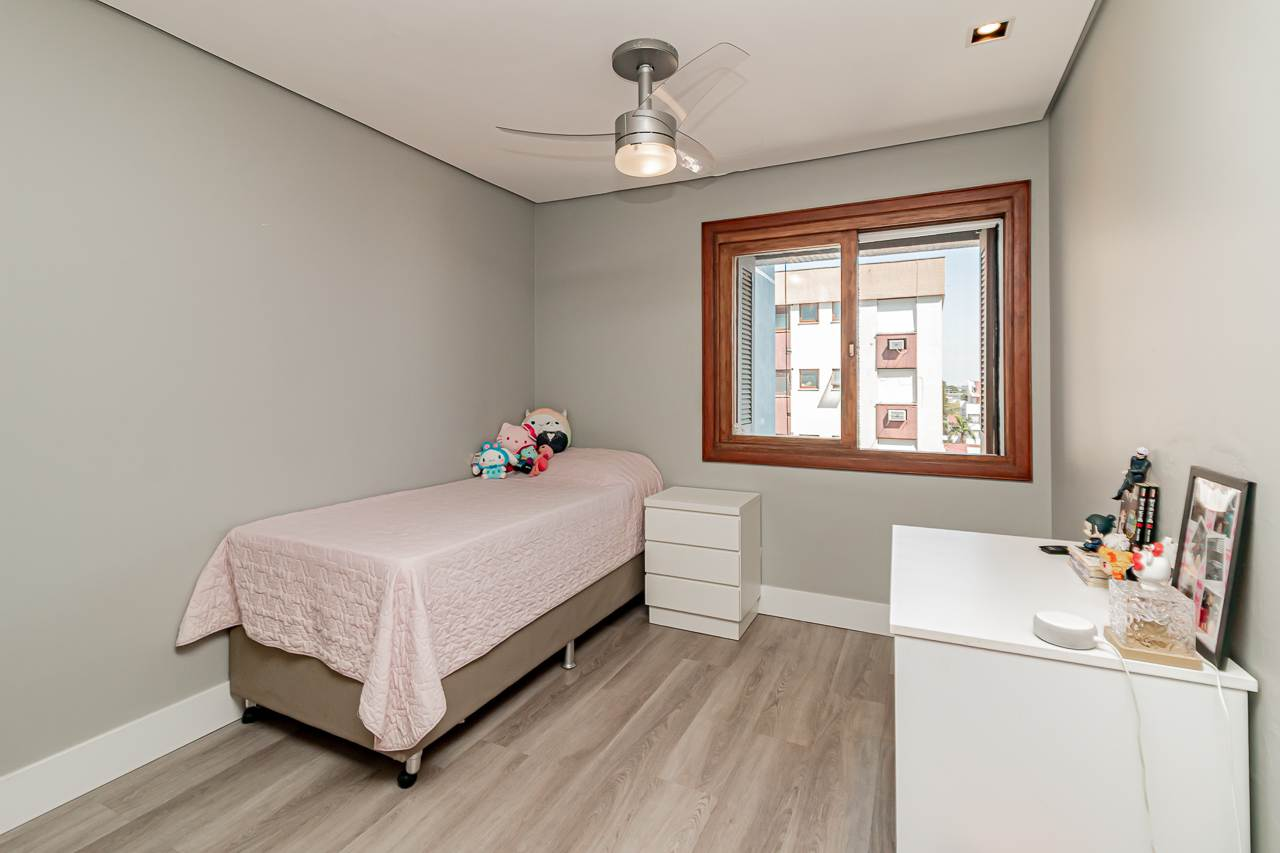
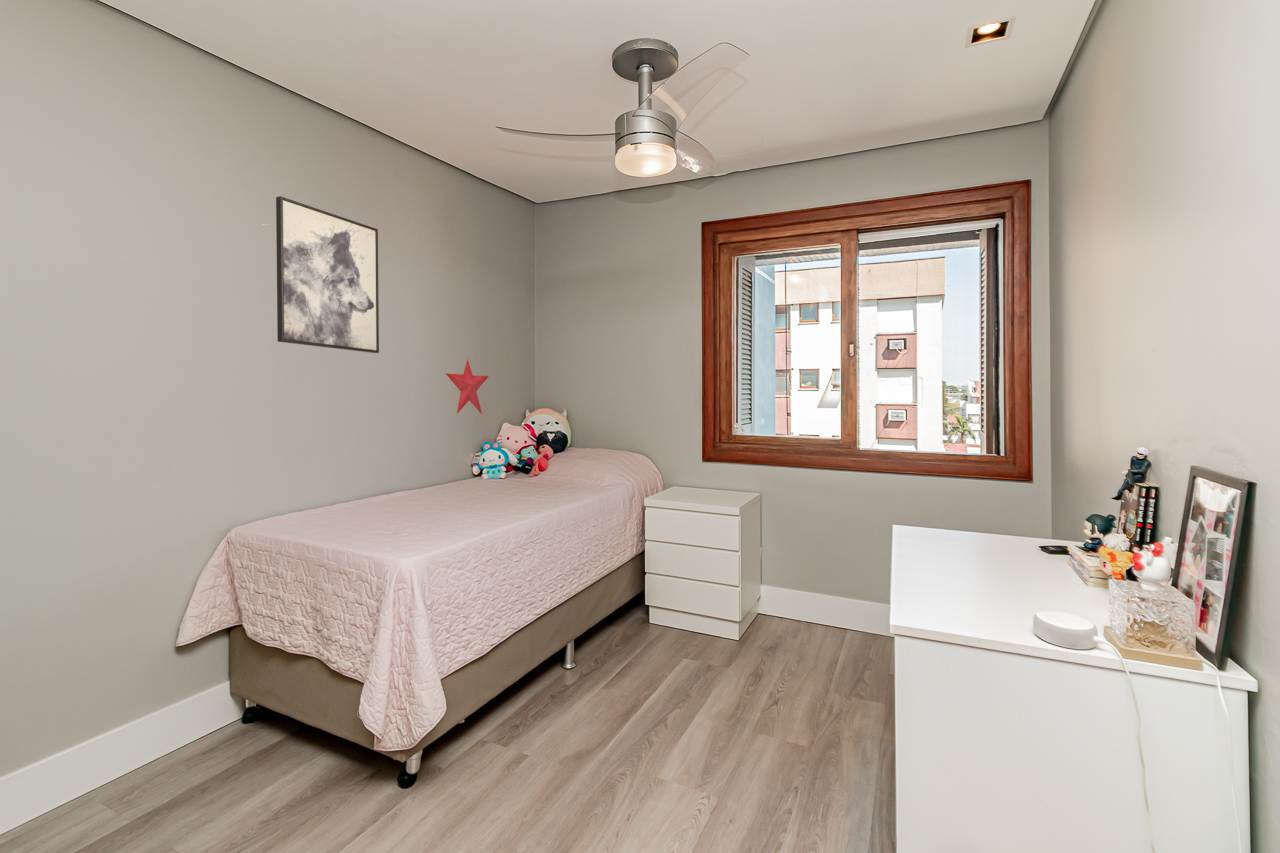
+ wall art [275,195,380,354]
+ decorative star [444,358,490,415]
